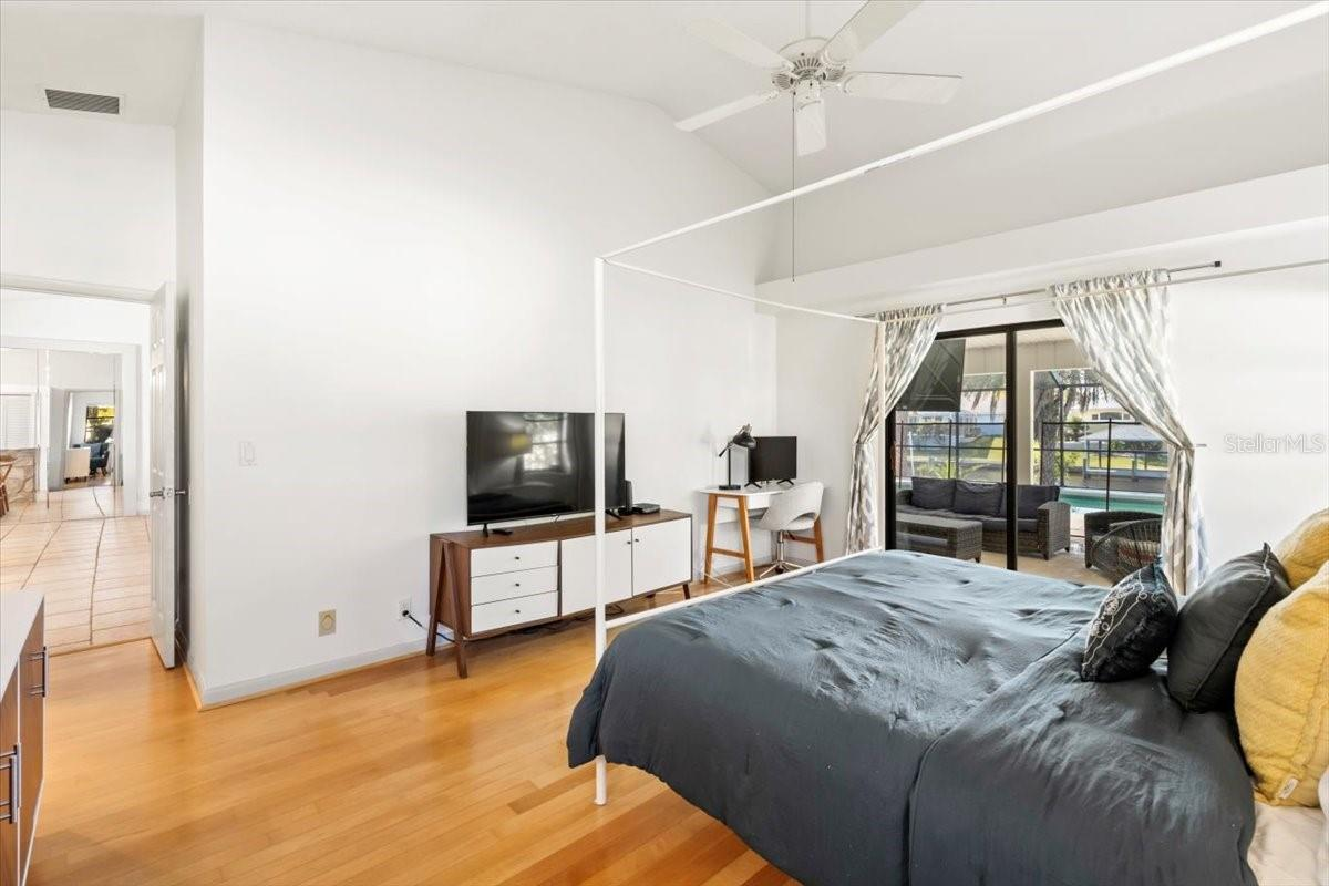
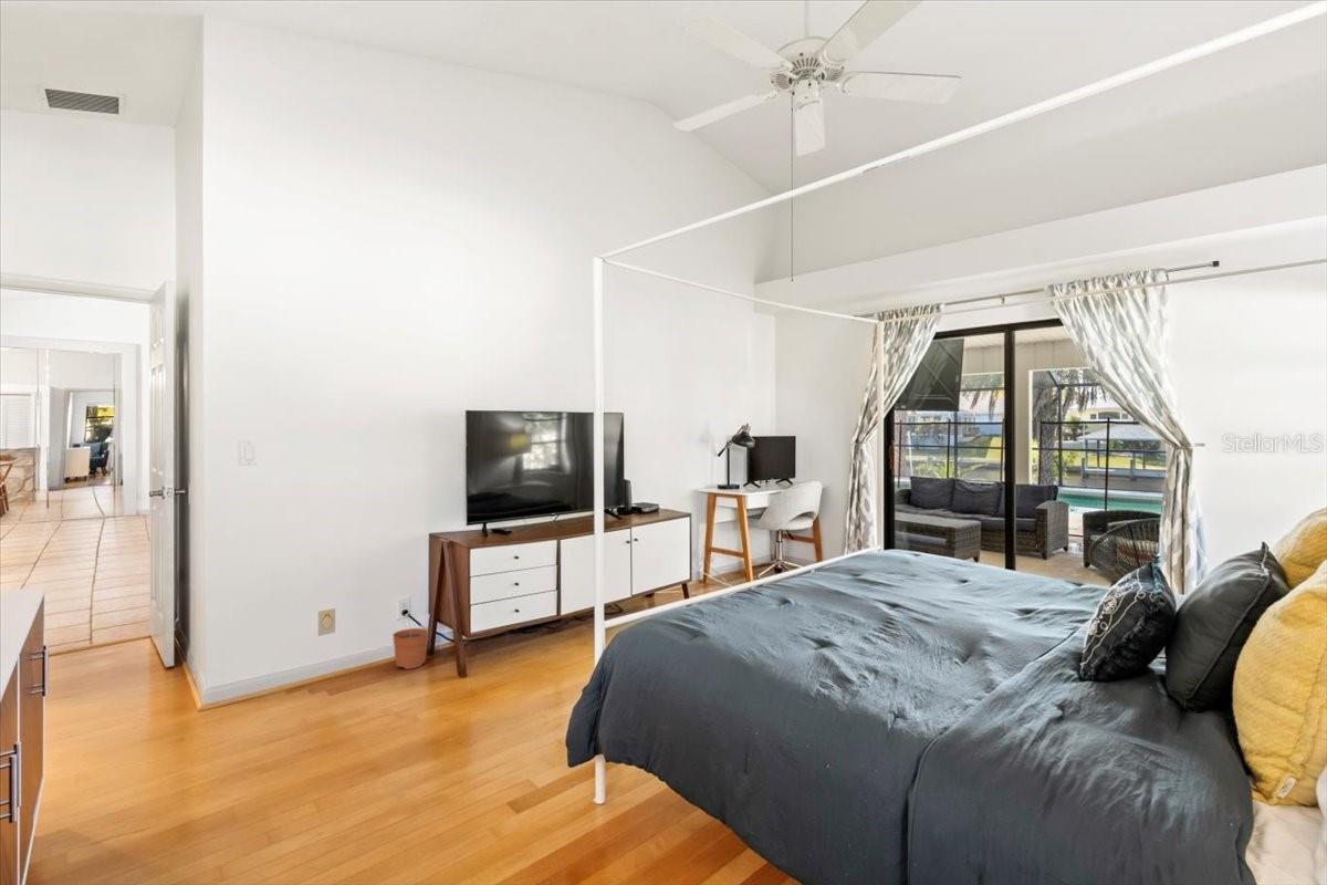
+ plant pot [391,616,430,670]
